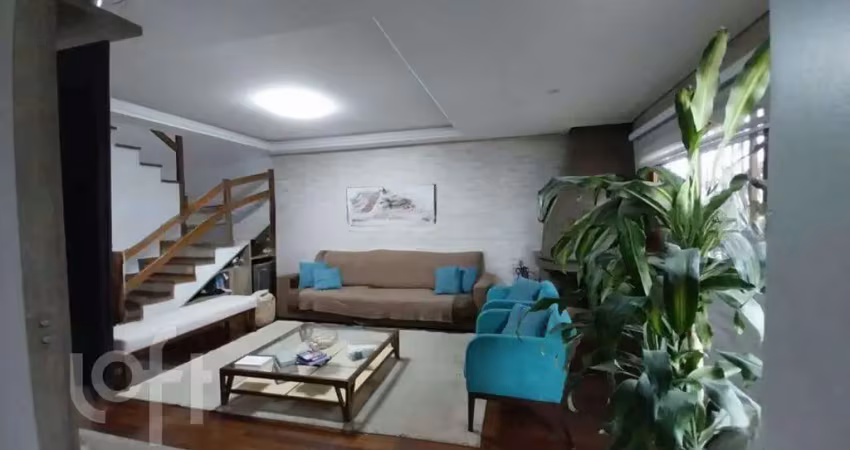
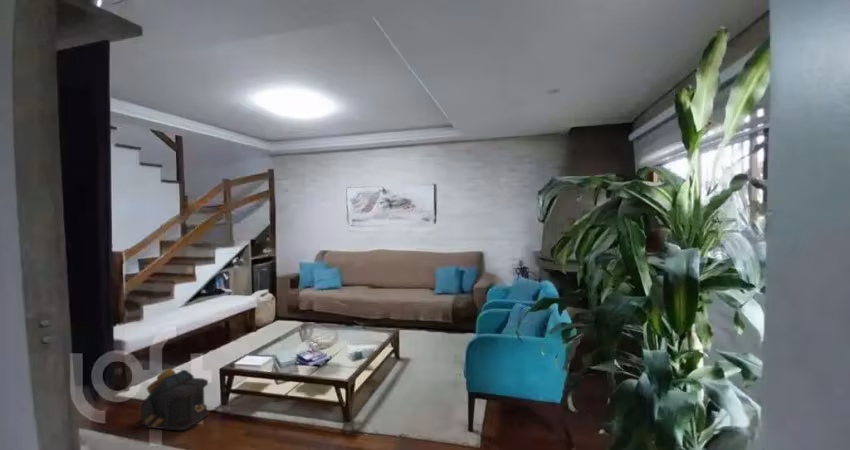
+ backpack [140,367,210,431]
